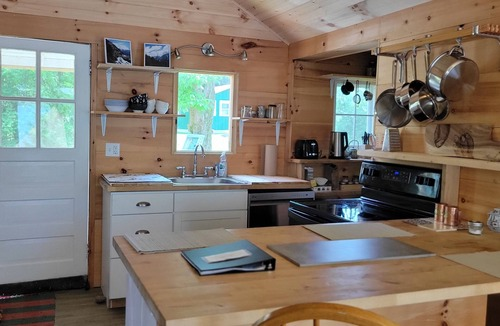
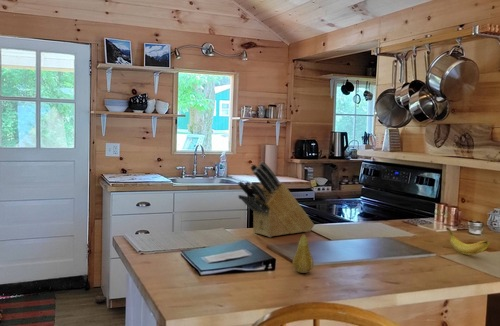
+ knife block [237,161,315,238]
+ banana [446,227,491,256]
+ fruit [292,233,314,274]
